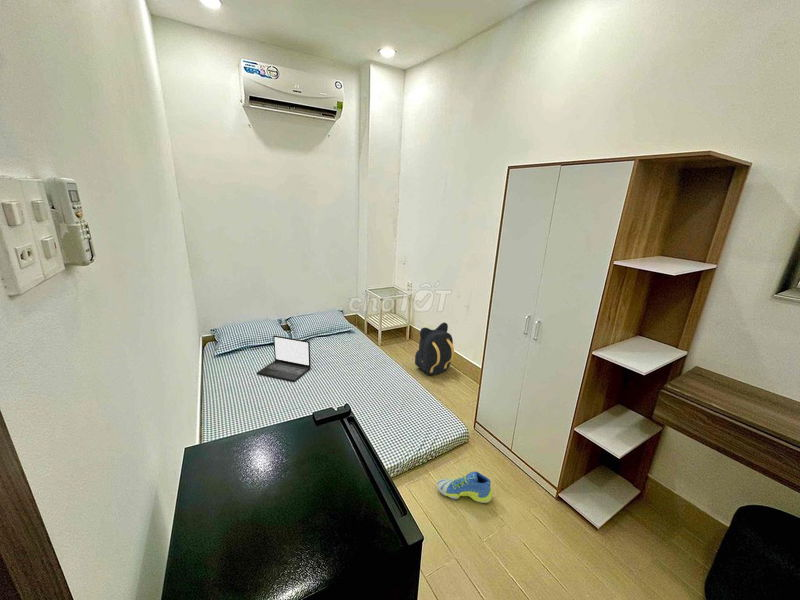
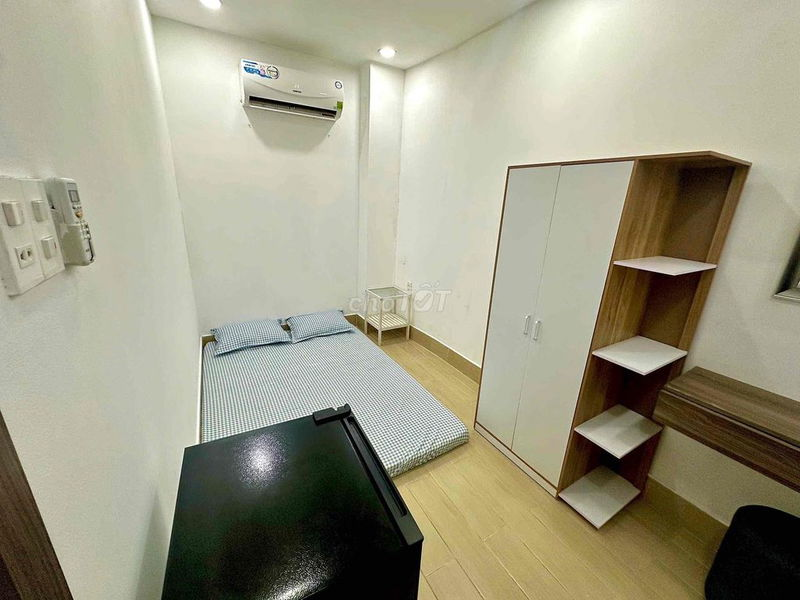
- laptop [256,334,312,383]
- sneaker [436,471,493,504]
- backpack [414,321,455,376]
